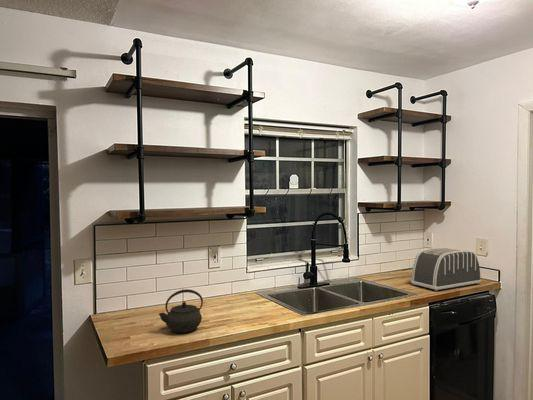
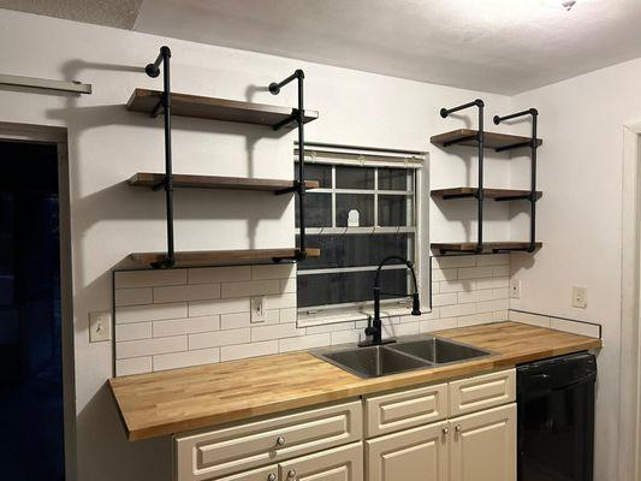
- toaster [410,247,482,292]
- kettle [158,288,204,334]
